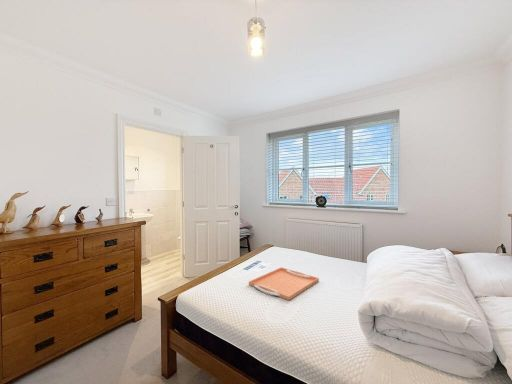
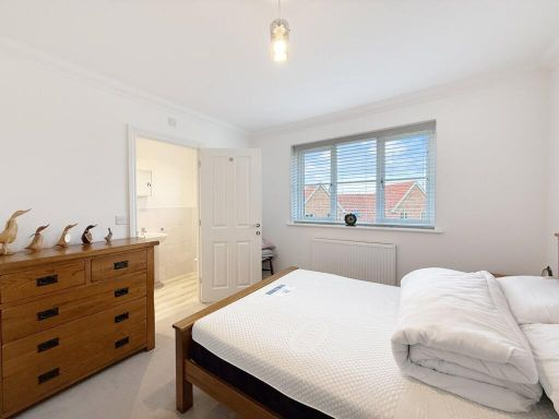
- serving tray [248,266,320,301]
